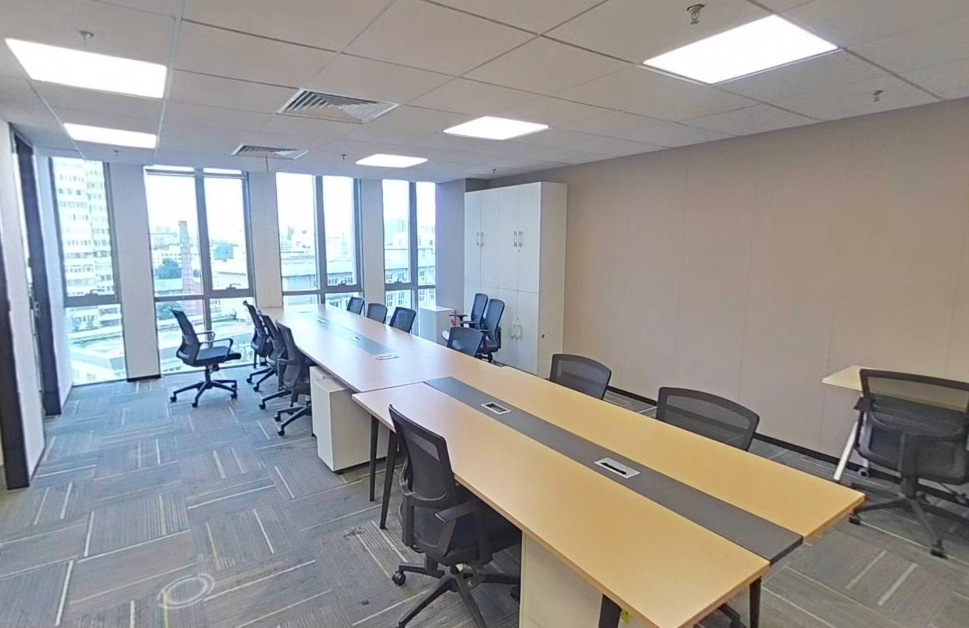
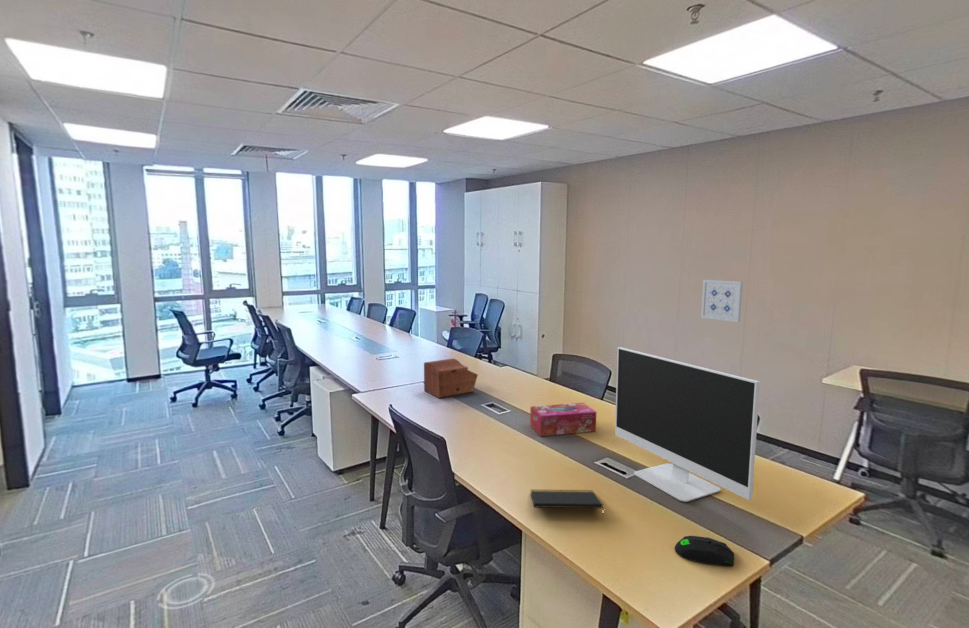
+ tissue box [529,402,597,437]
+ notepad [529,489,605,517]
+ sewing box [423,357,479,399]
+ wall art [700,279,743,323]
+ computer monitor [614,346,761,503]
+ computer mouse [674,535,735,567]
